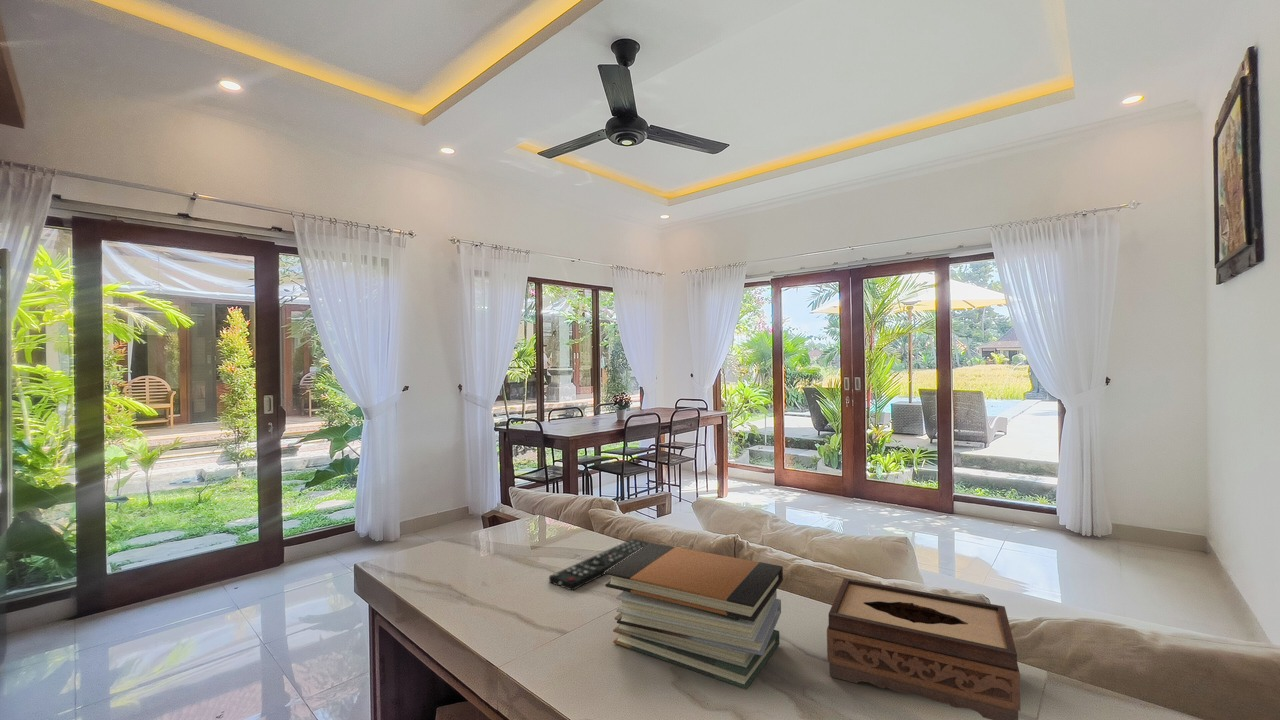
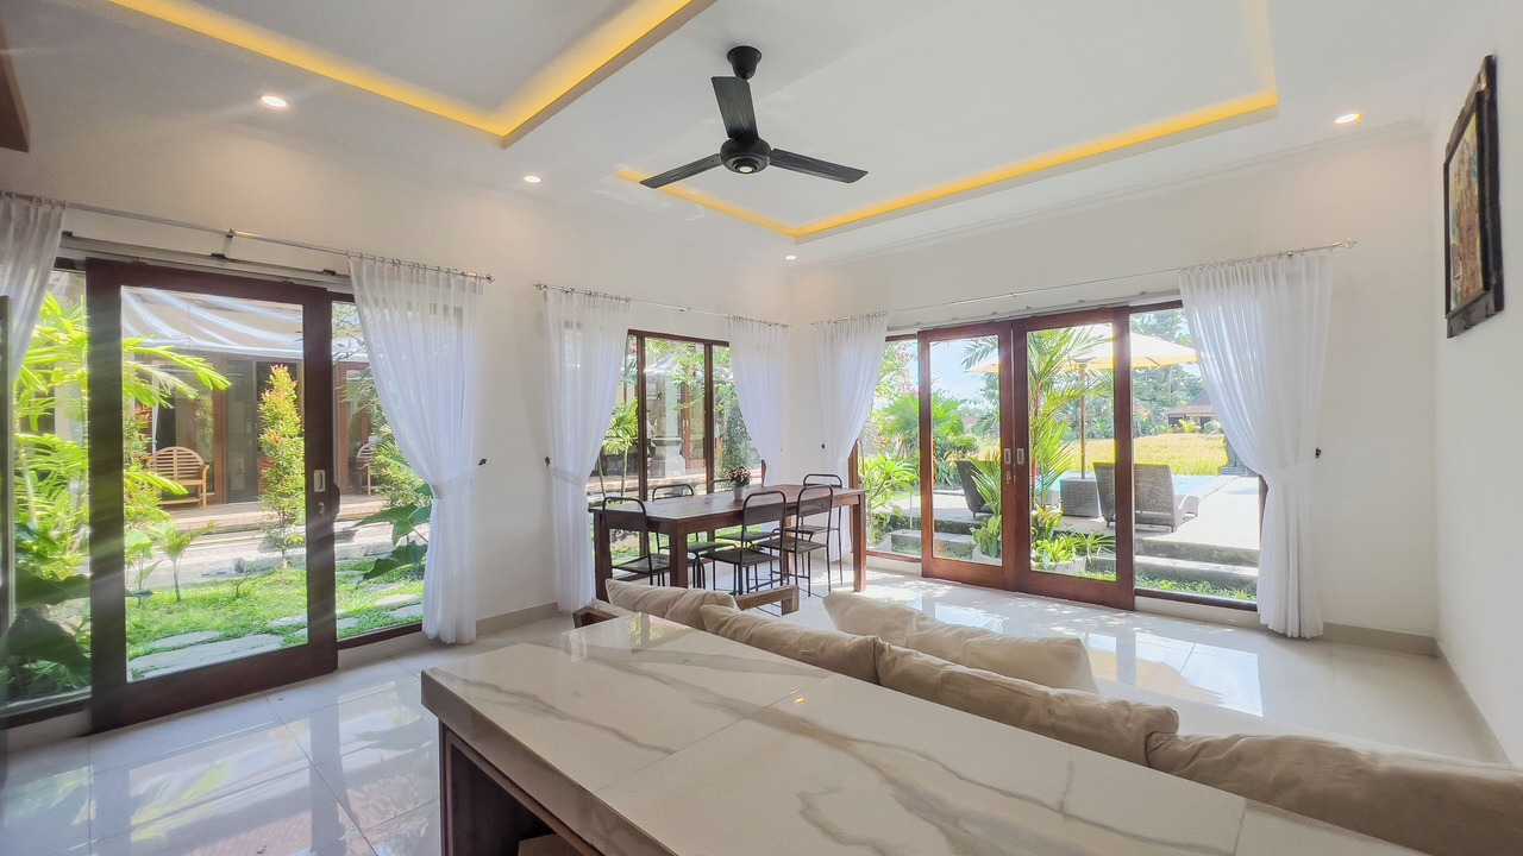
- book stack [604,542,784,690]
- tissue box [826,577,1021,720]
- remote control [548,538,651,592]
